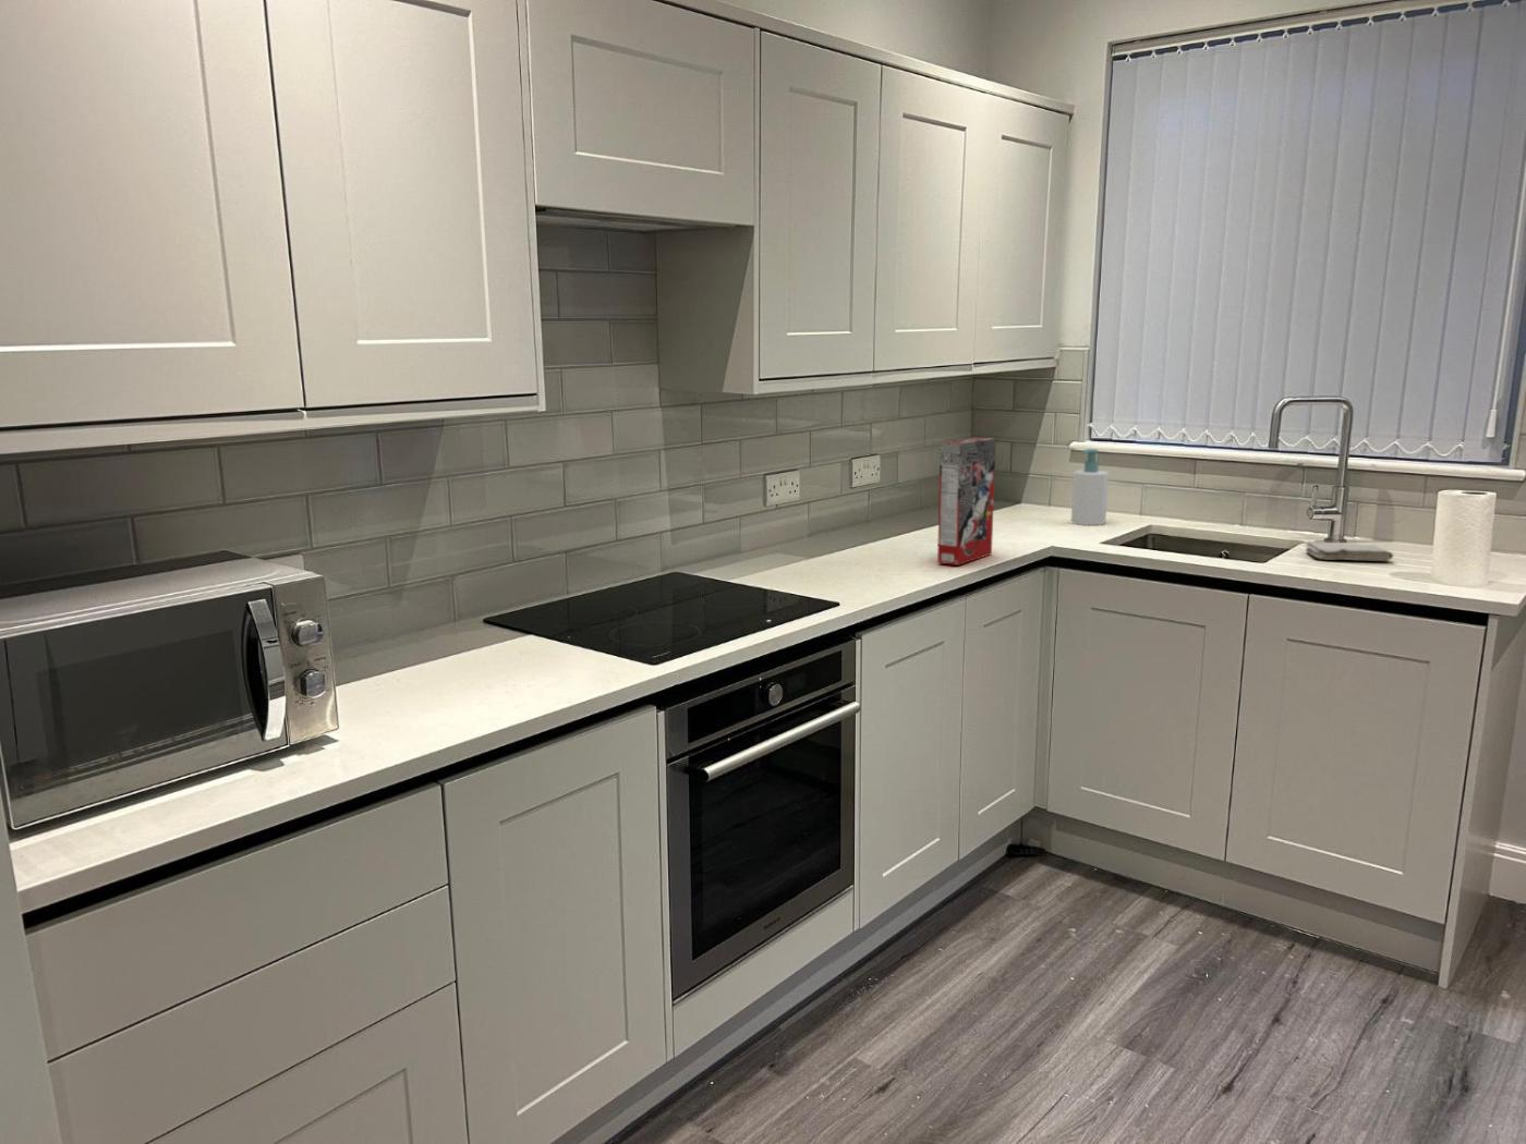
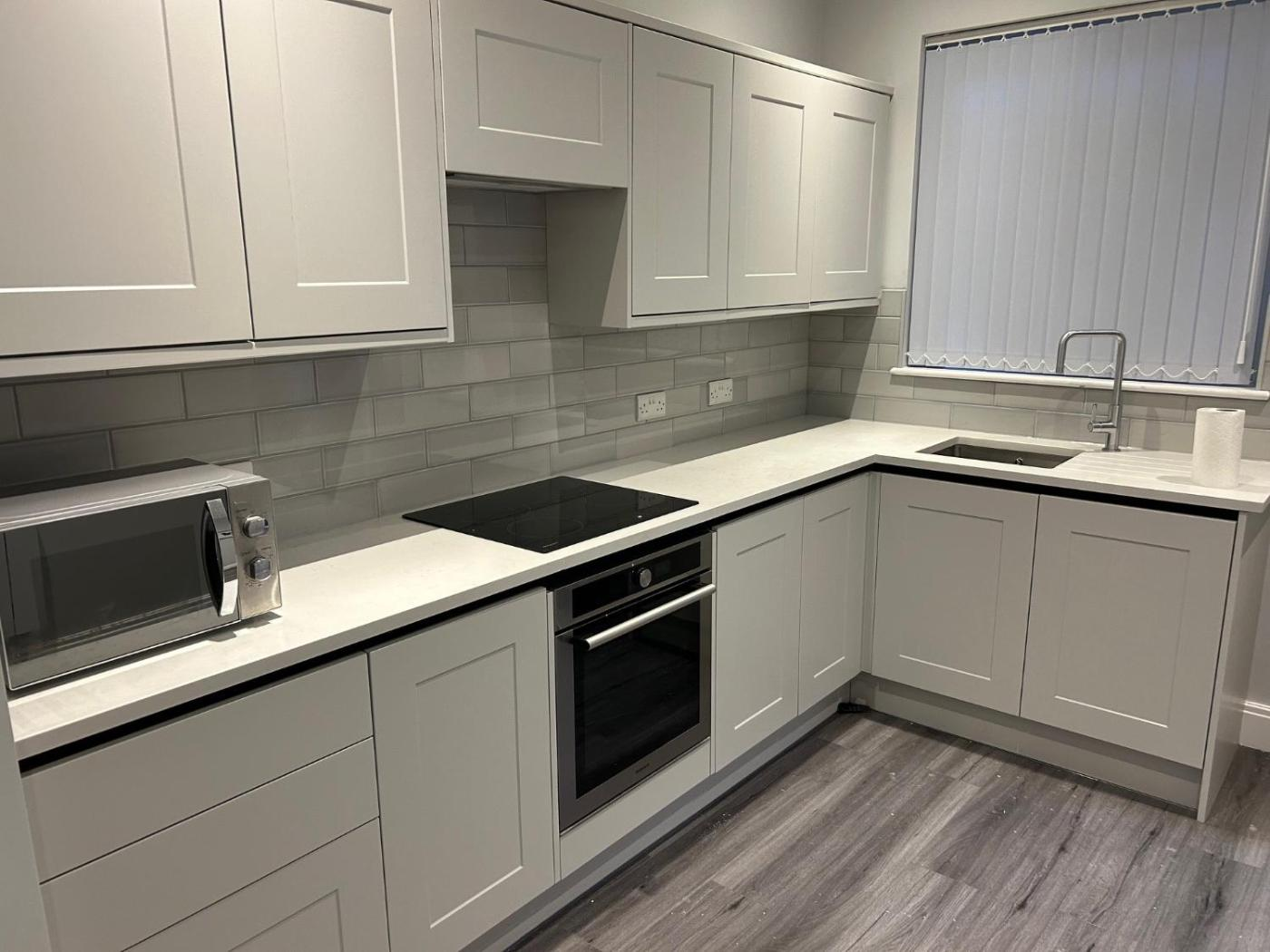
- cereal box [936,437,996,566]
- washcloth [1304,542,1394,562]
- soap bottle [1071,448,1109,526]
